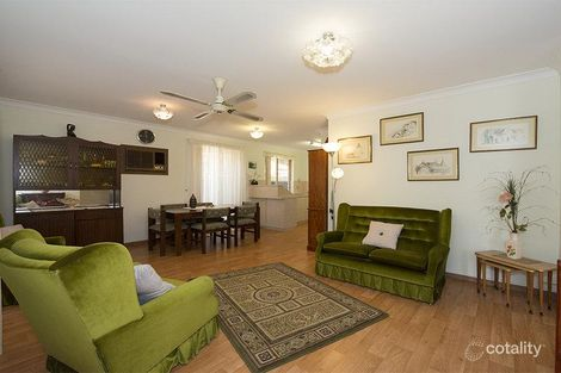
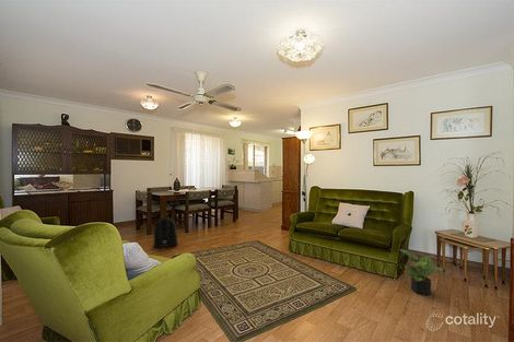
+ potted plant [398,248,445,296]
+ backpack [152,215,179,251]
